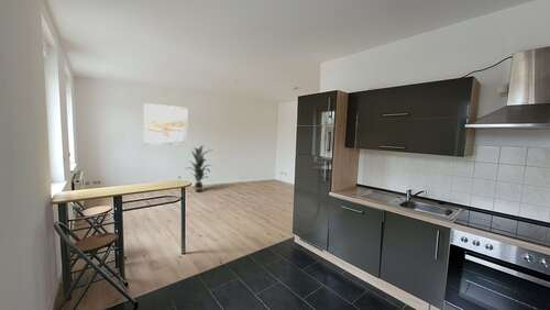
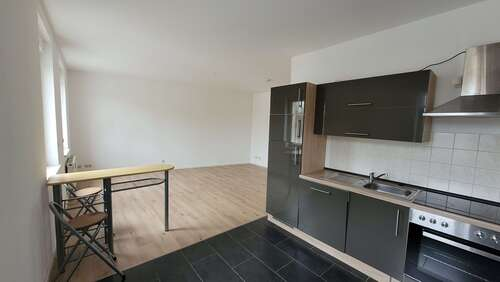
- wall art [143,102,188,147]
- indoor plant [184,144,213,193]
